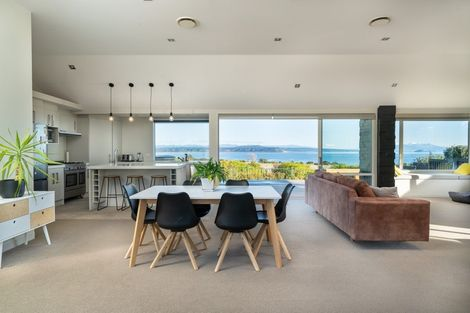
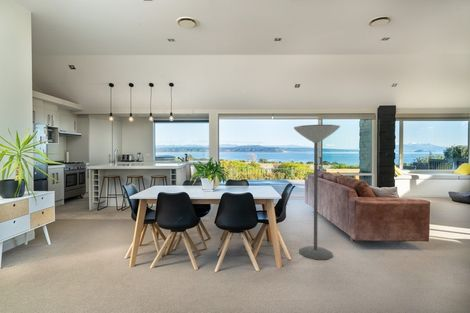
+ floor lamp [293,124,341,261]
